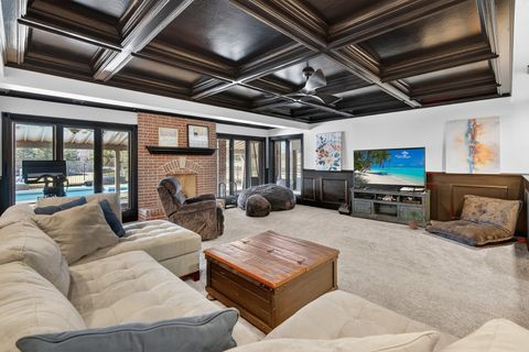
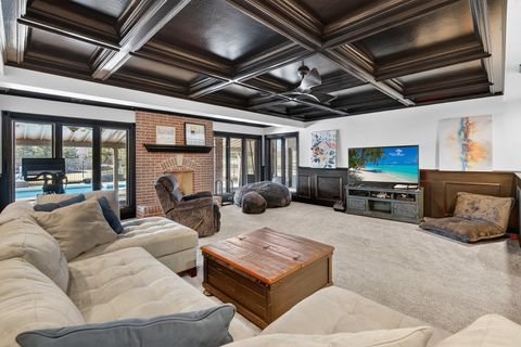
- potted plant [404,210,424,230]
